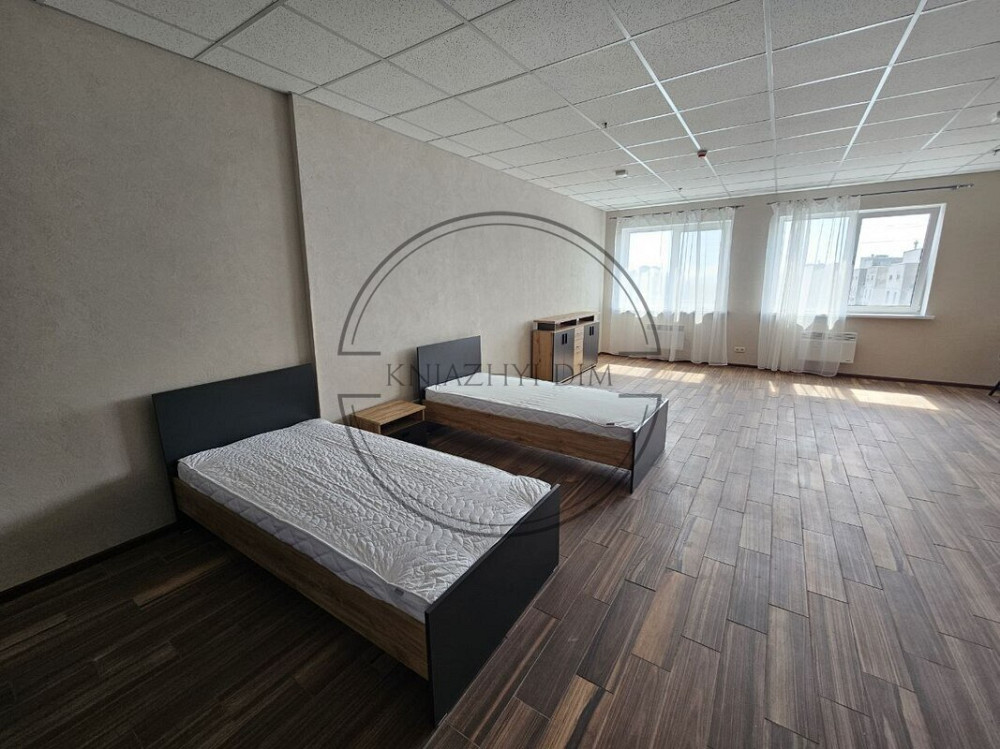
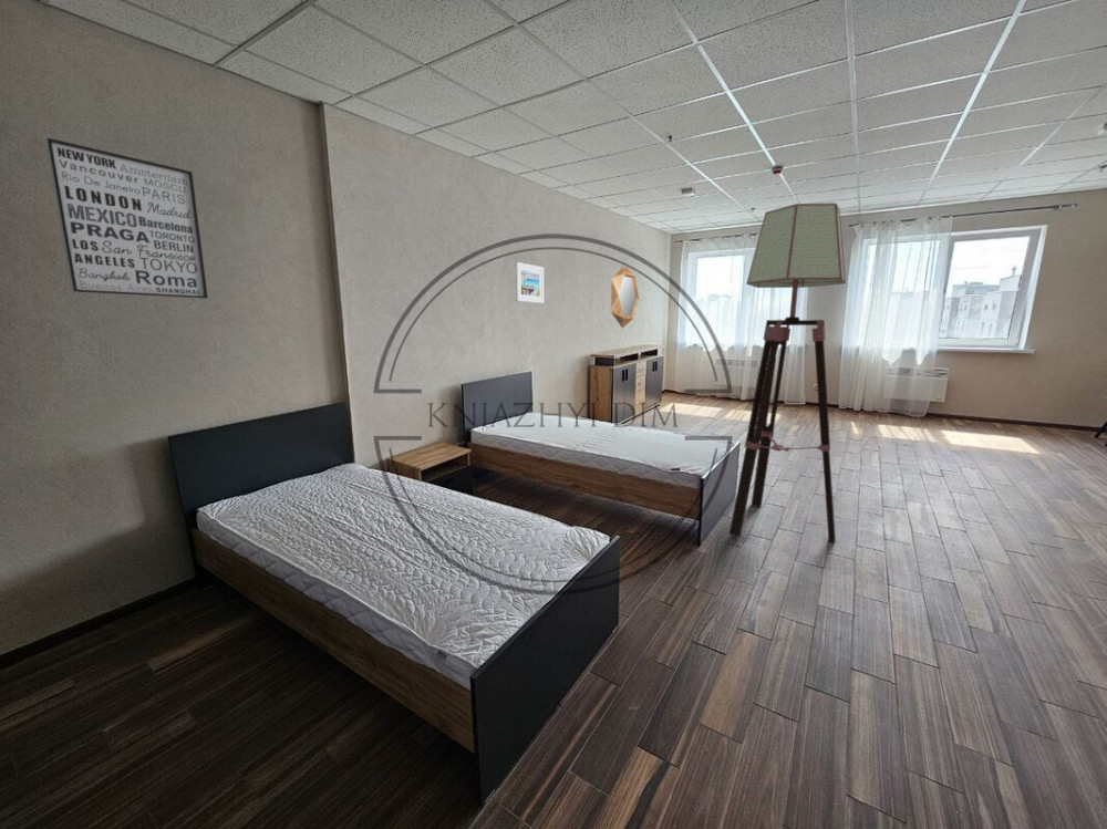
+ wall art [44,137,209,300]
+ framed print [514,261,545,304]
+ floor lamp [728,201,847,542]
+ home mirror [610,265,640,329]
